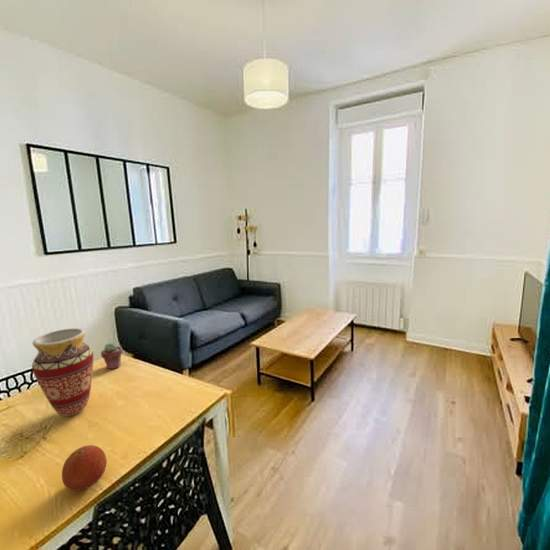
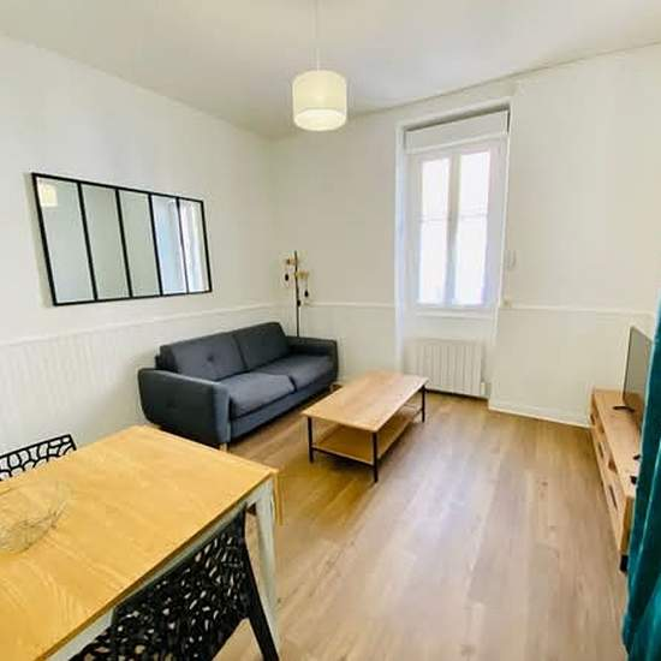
- potted succulent [100,342,123,370]
- vase [31,327,94,417]
- fruit [61,444,108,492]
